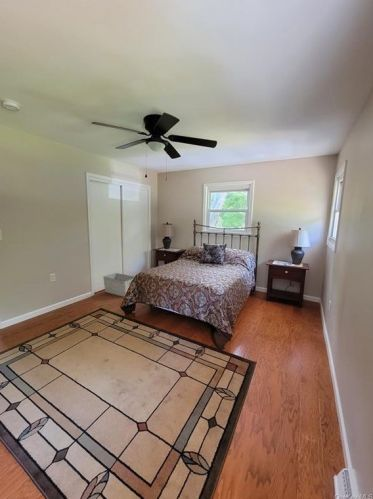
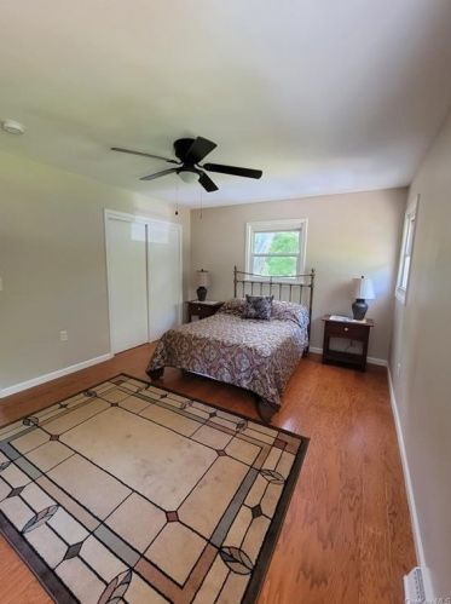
- storage bin [102,272,135,298]
